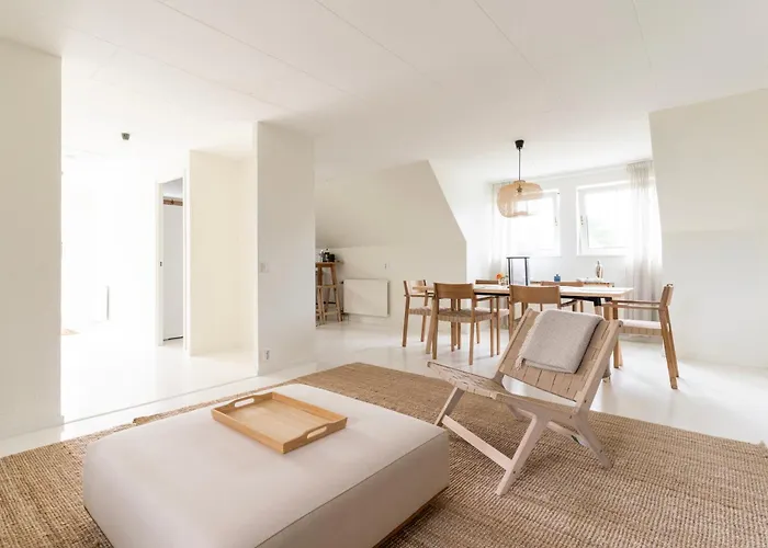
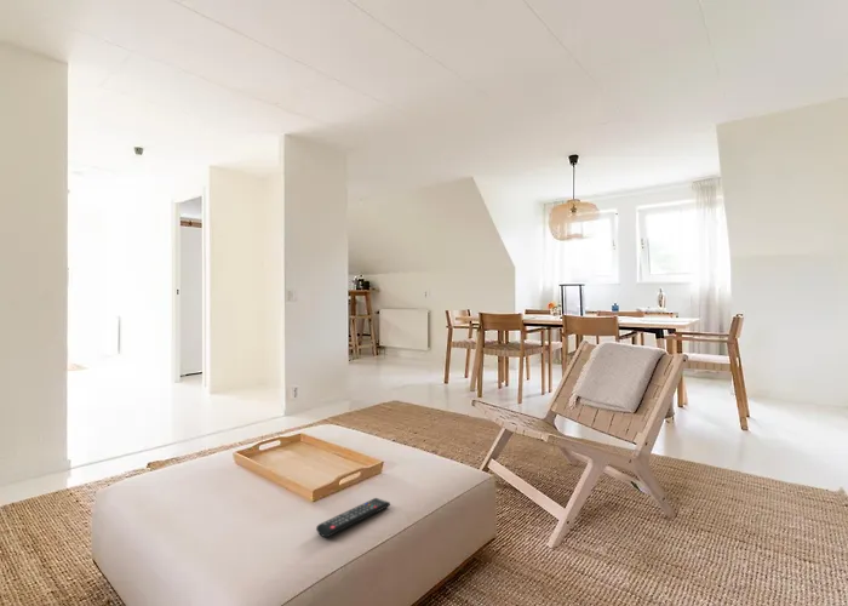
+ remote control [315,497,391,538]
